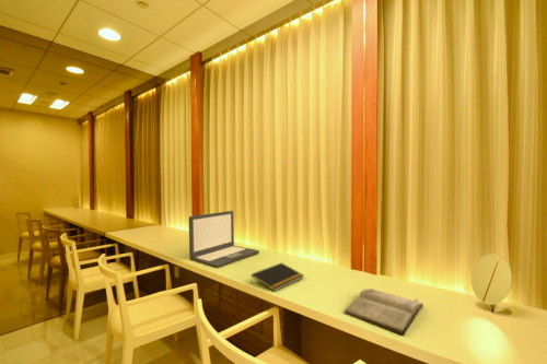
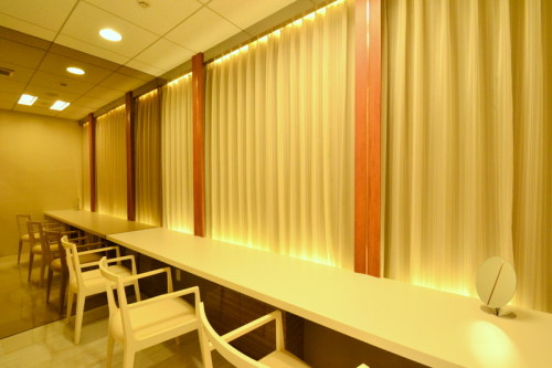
- laptop [188,210,260,269]
- diary [342,287,424,337]
- notepad [249,261,305,292]
